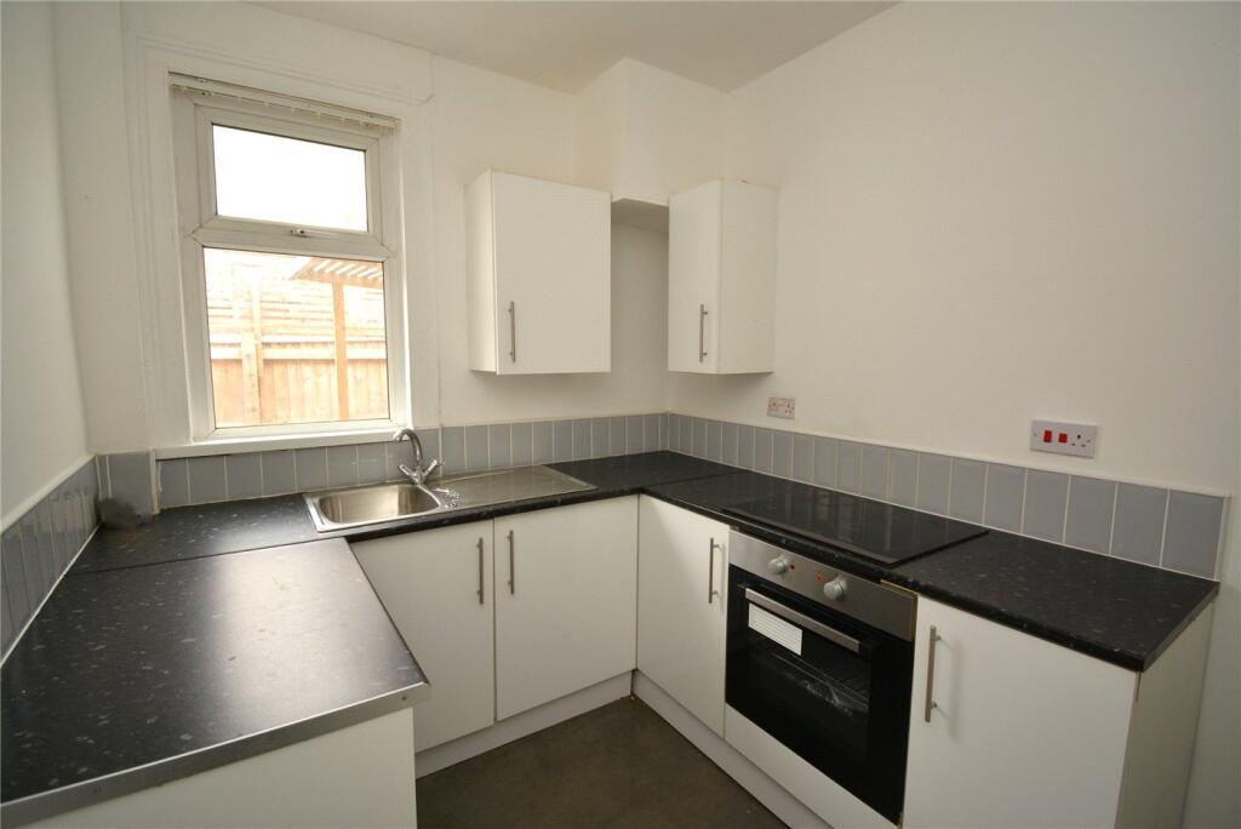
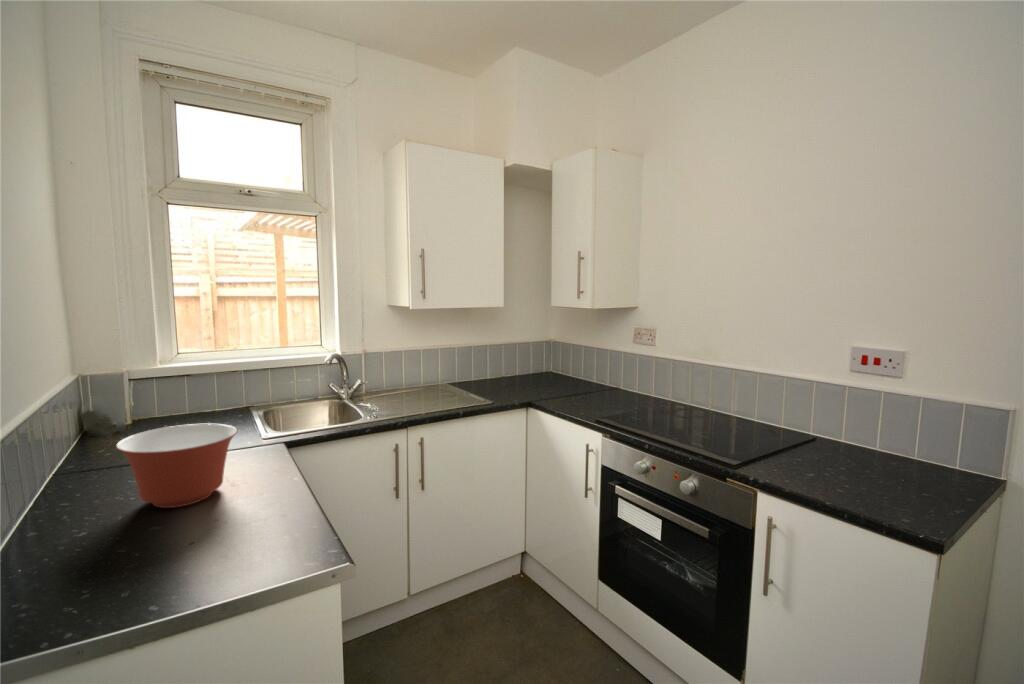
+ mixing bowl [115,422,238,509]
